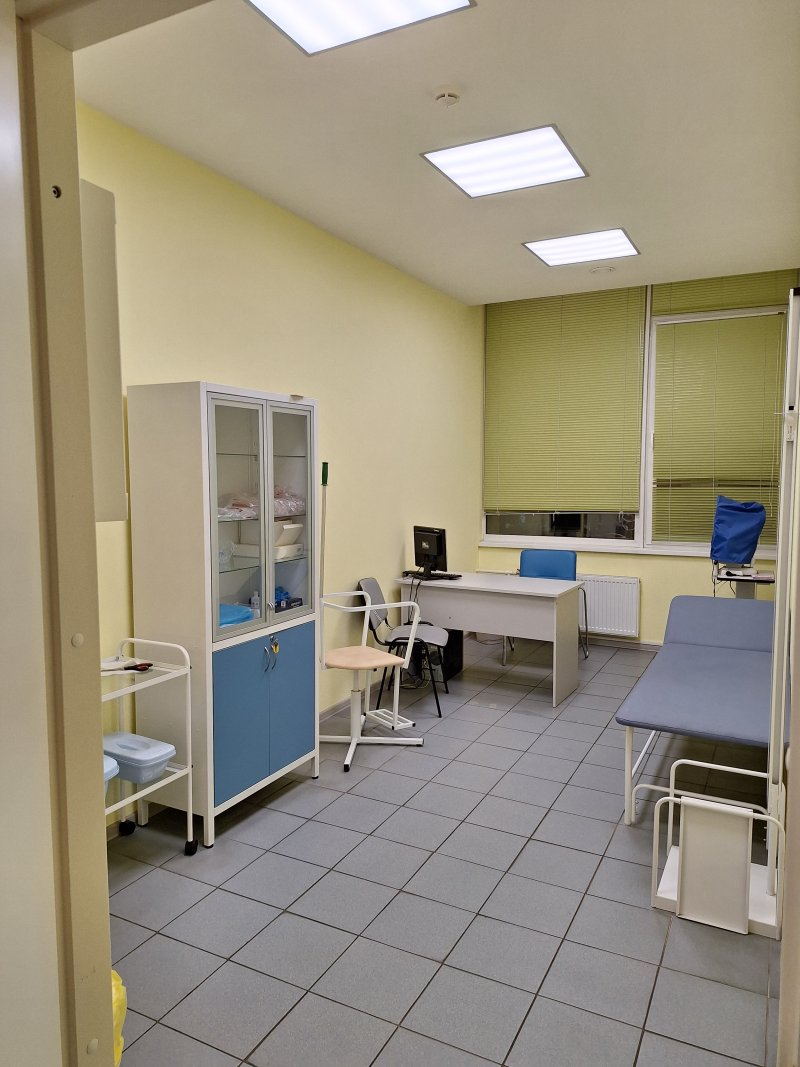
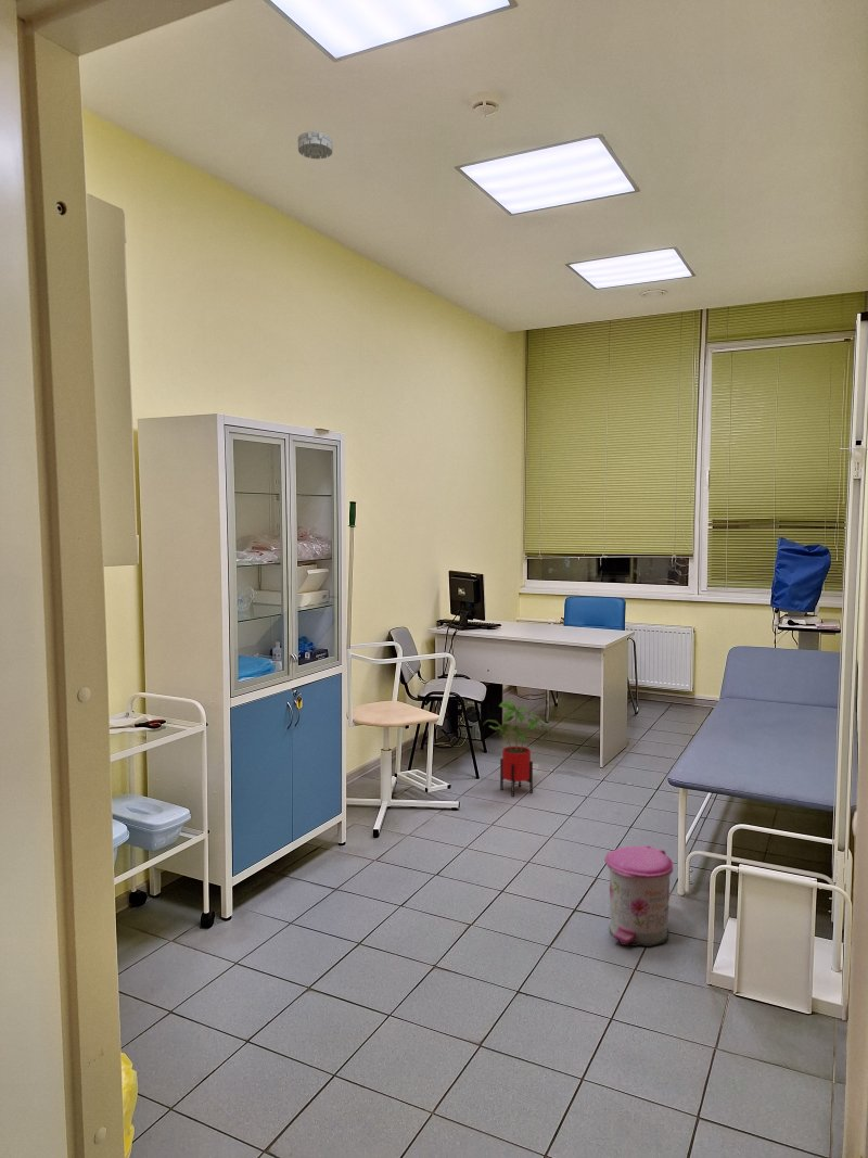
+ trash can [603,844,674,947]
+ smoke detector [297,130,333,160]
+ house plant [482,700,550,798]
